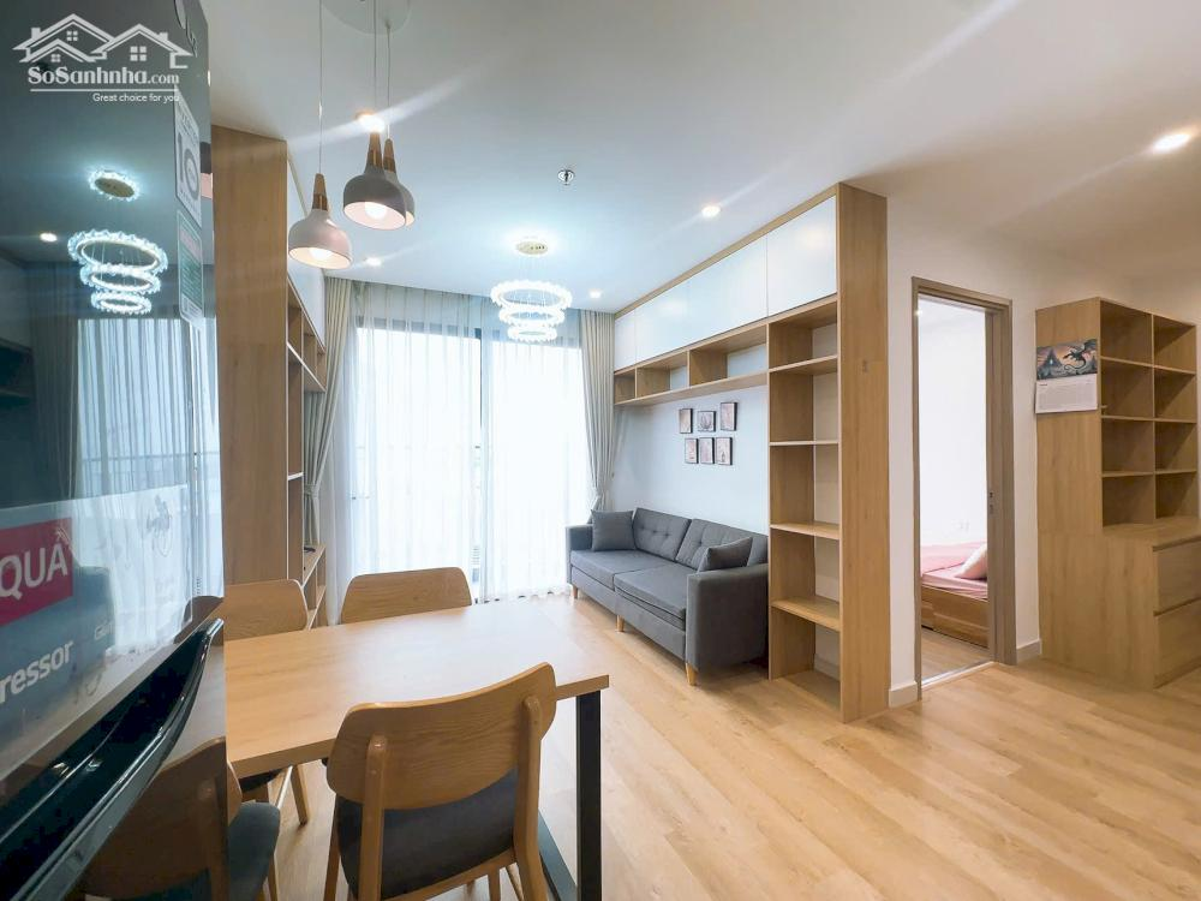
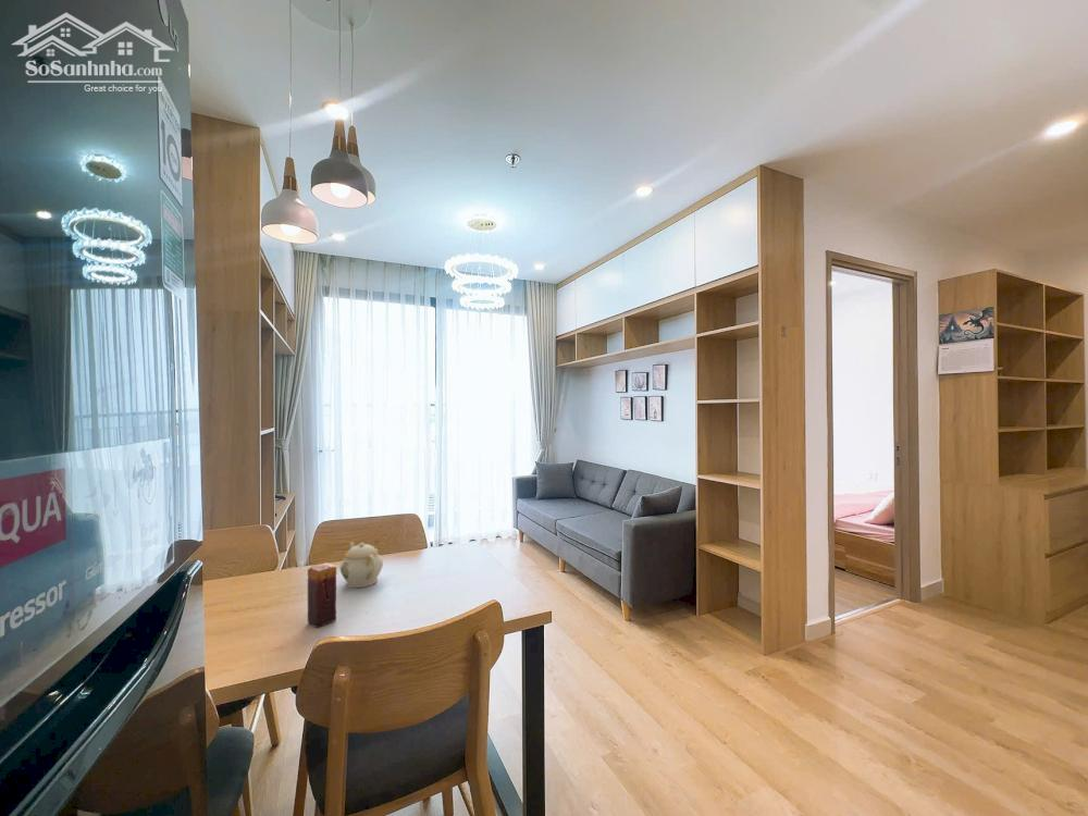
+ candle [307,562,337,629]
+ teapot [339,541,384,589]
